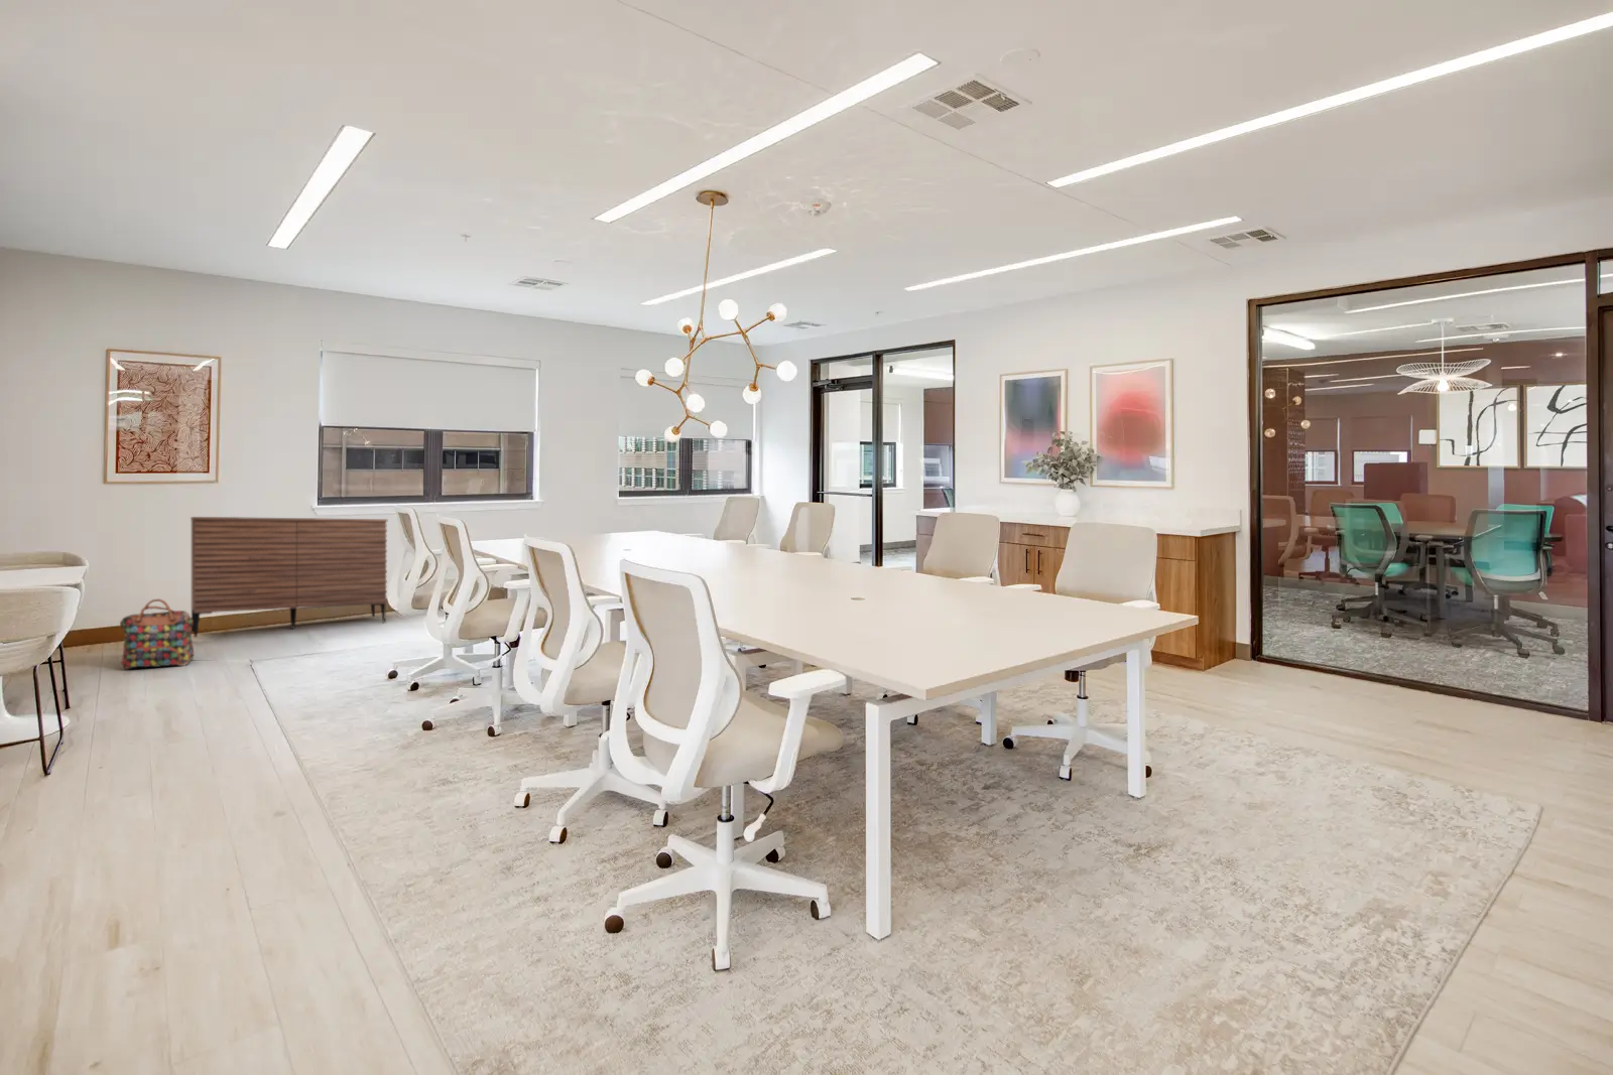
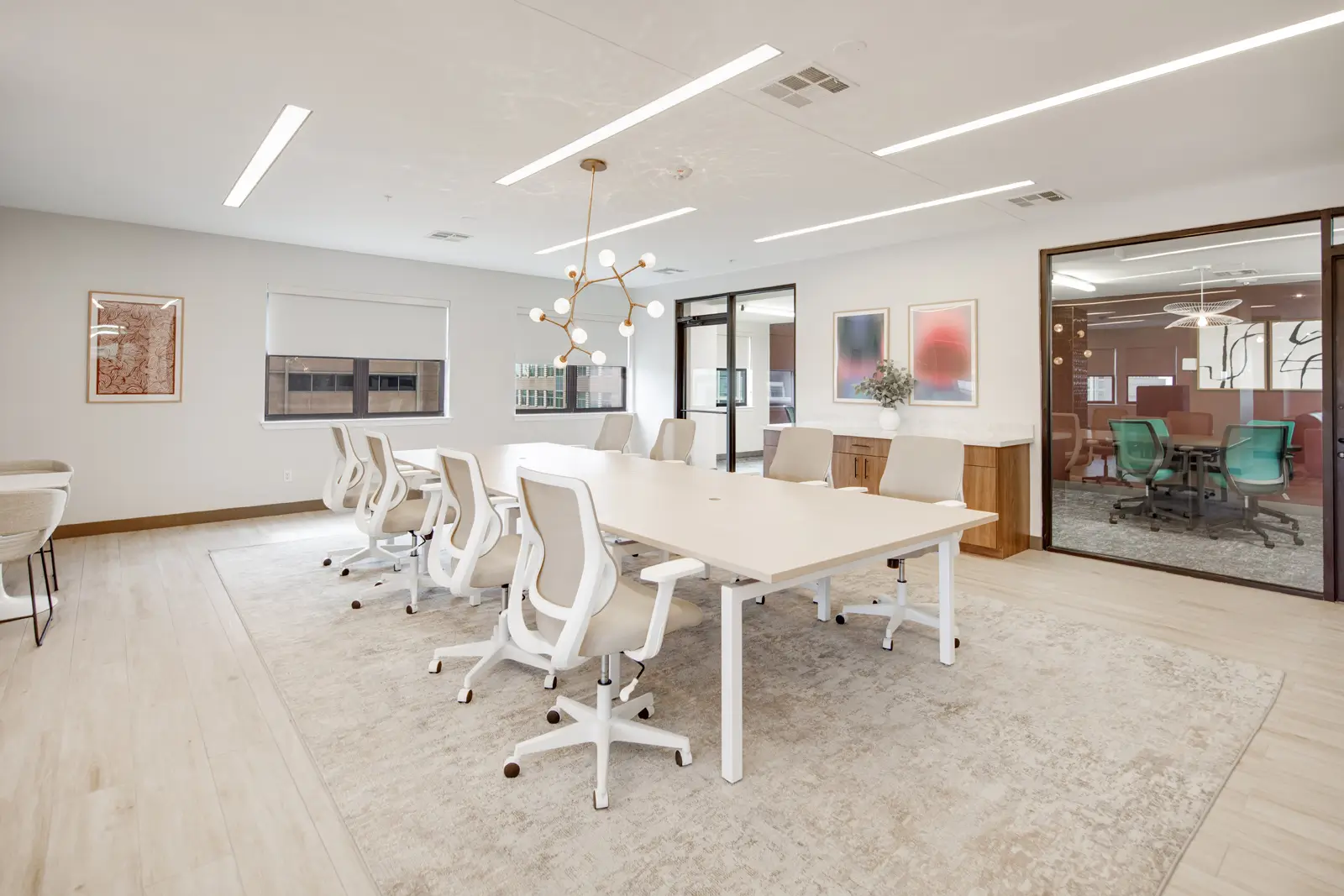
- backpack [119,597,194,669]
- sideboard [190,516,388,638]
